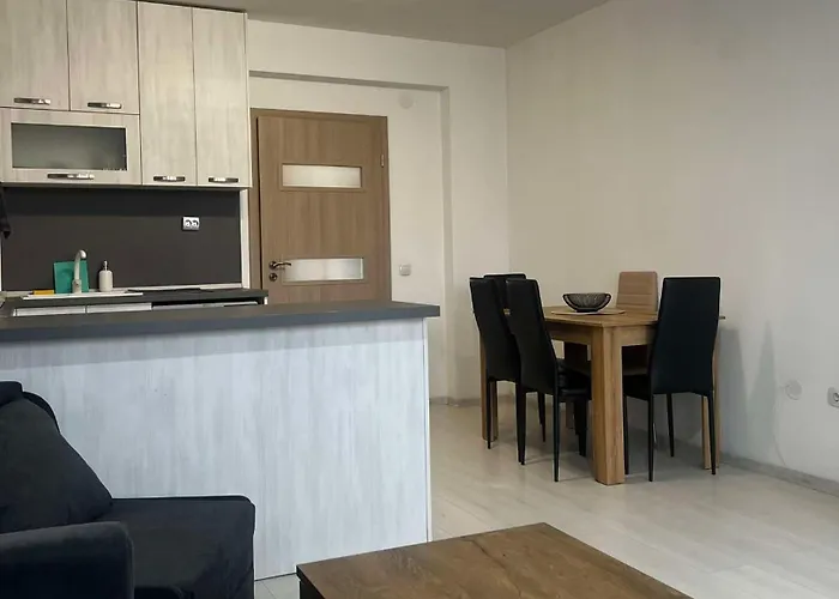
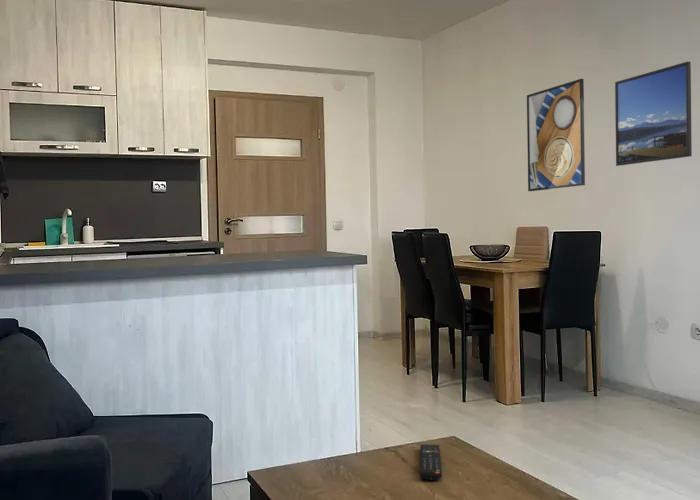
+ remote control [419,444,443,481]
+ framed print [614,60,693,167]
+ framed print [526,78,586,192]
